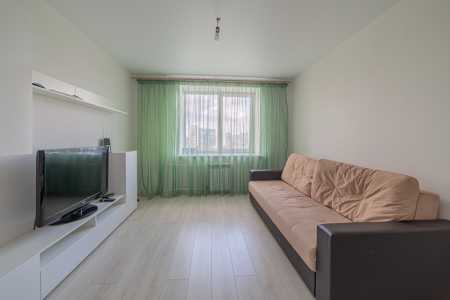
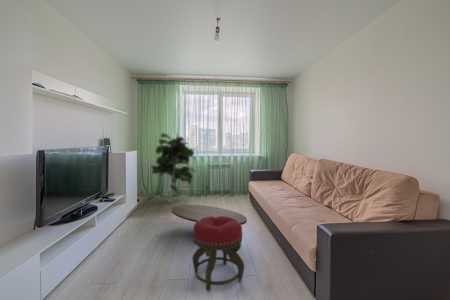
+ stool [191,216,245,292]
+ indoor plant [151,132,196,204]
+ coffee table [171,204,248,226]
